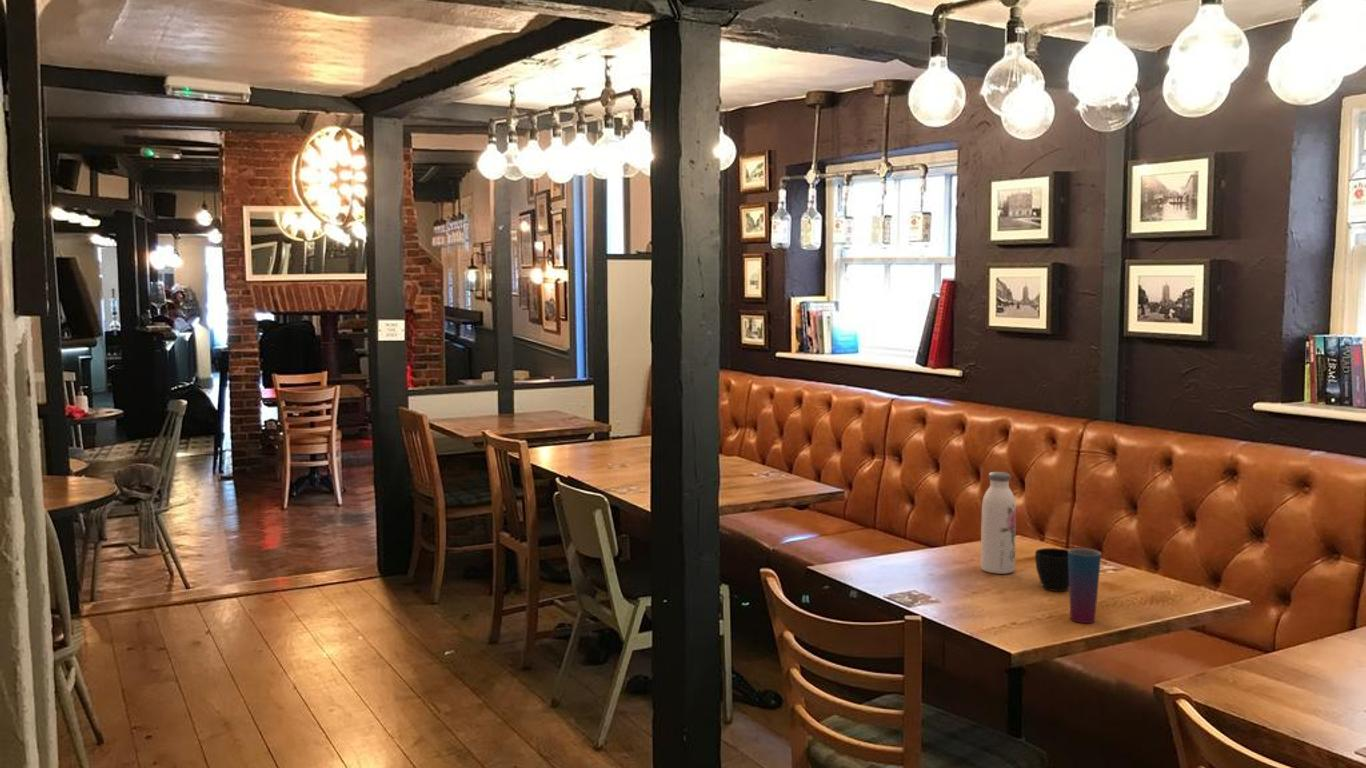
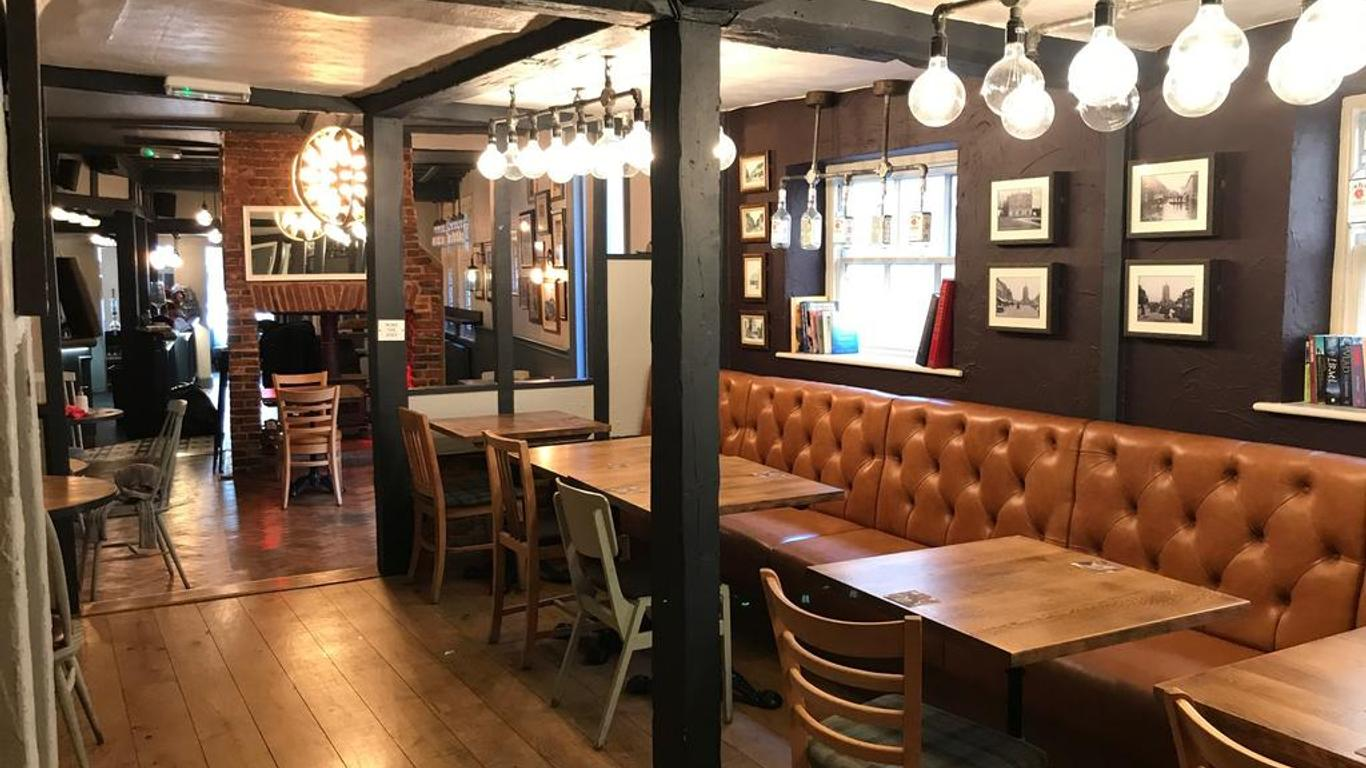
- cup [1034,547,1069,592]
- water bottle [980,471,1017,575]
- cup [1068,547,1102,624]
